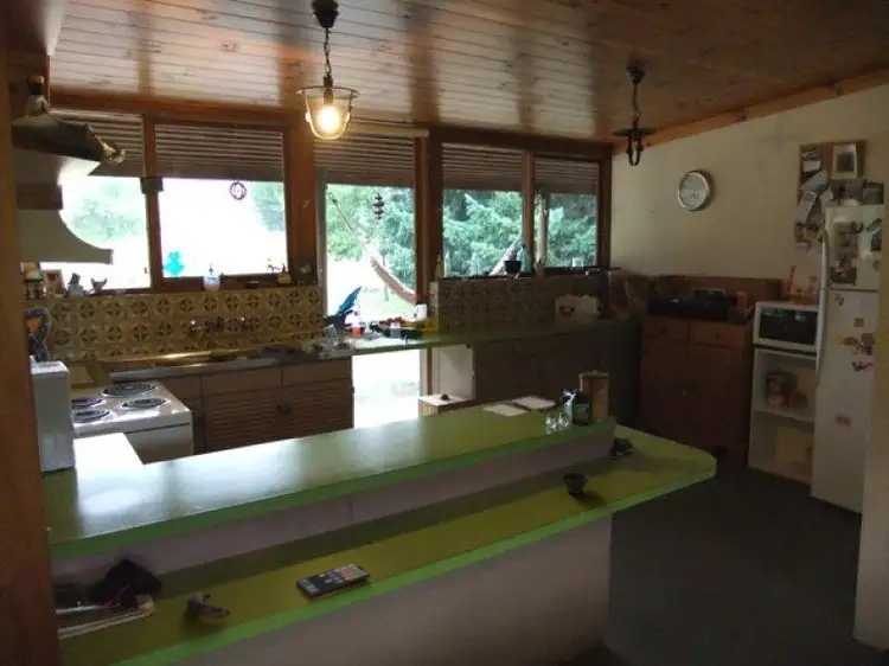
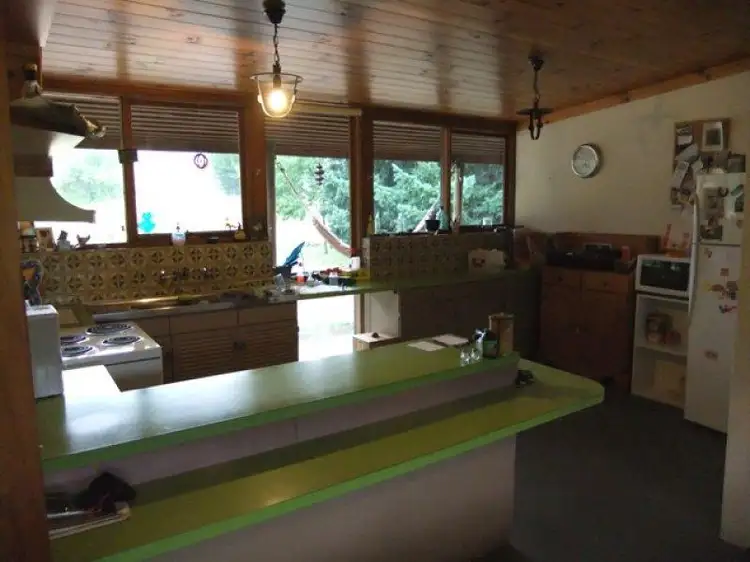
- cup [559,472,591,495]
- smartphone [295,562,371,598]
- banana [186,591,231,620]
